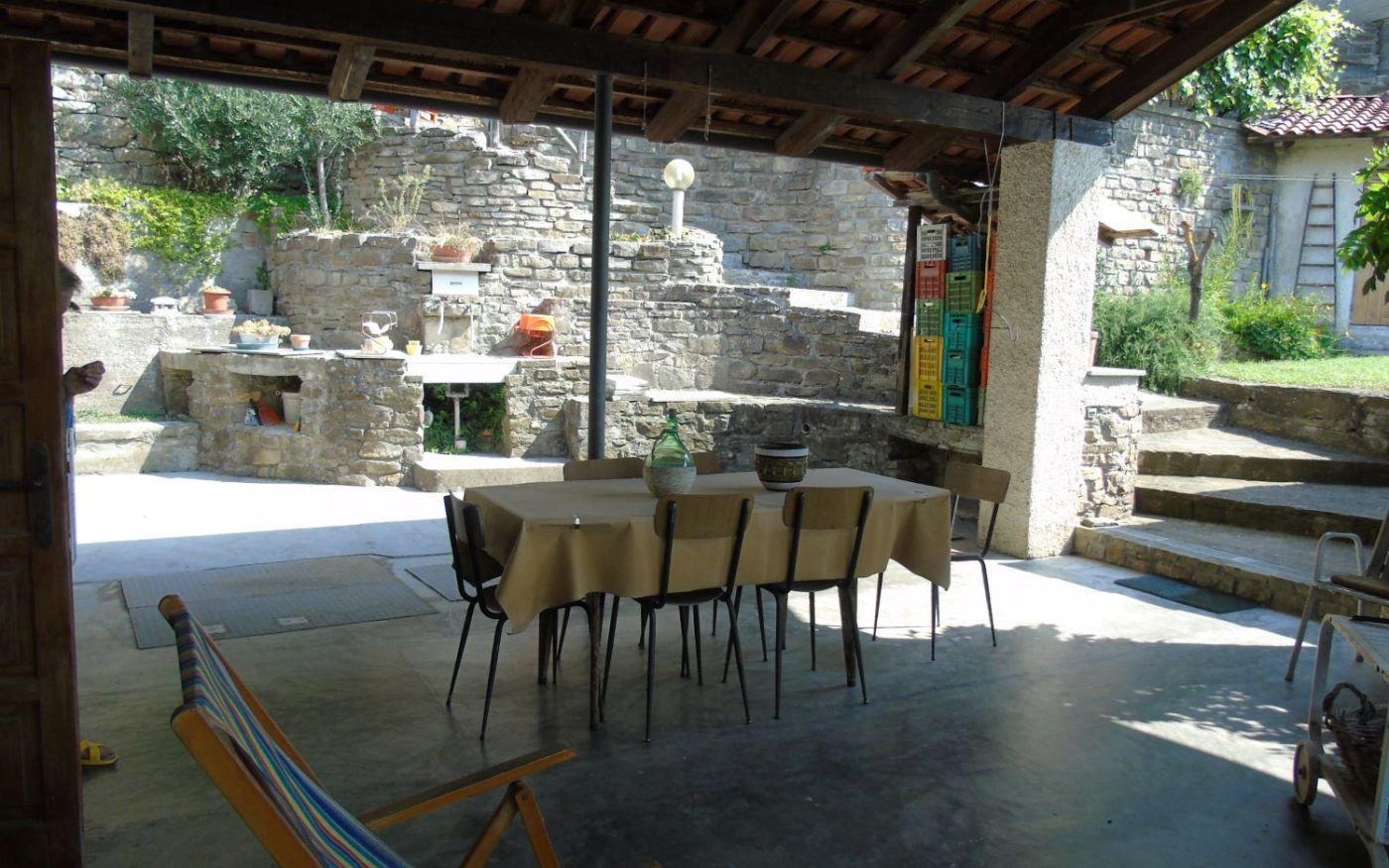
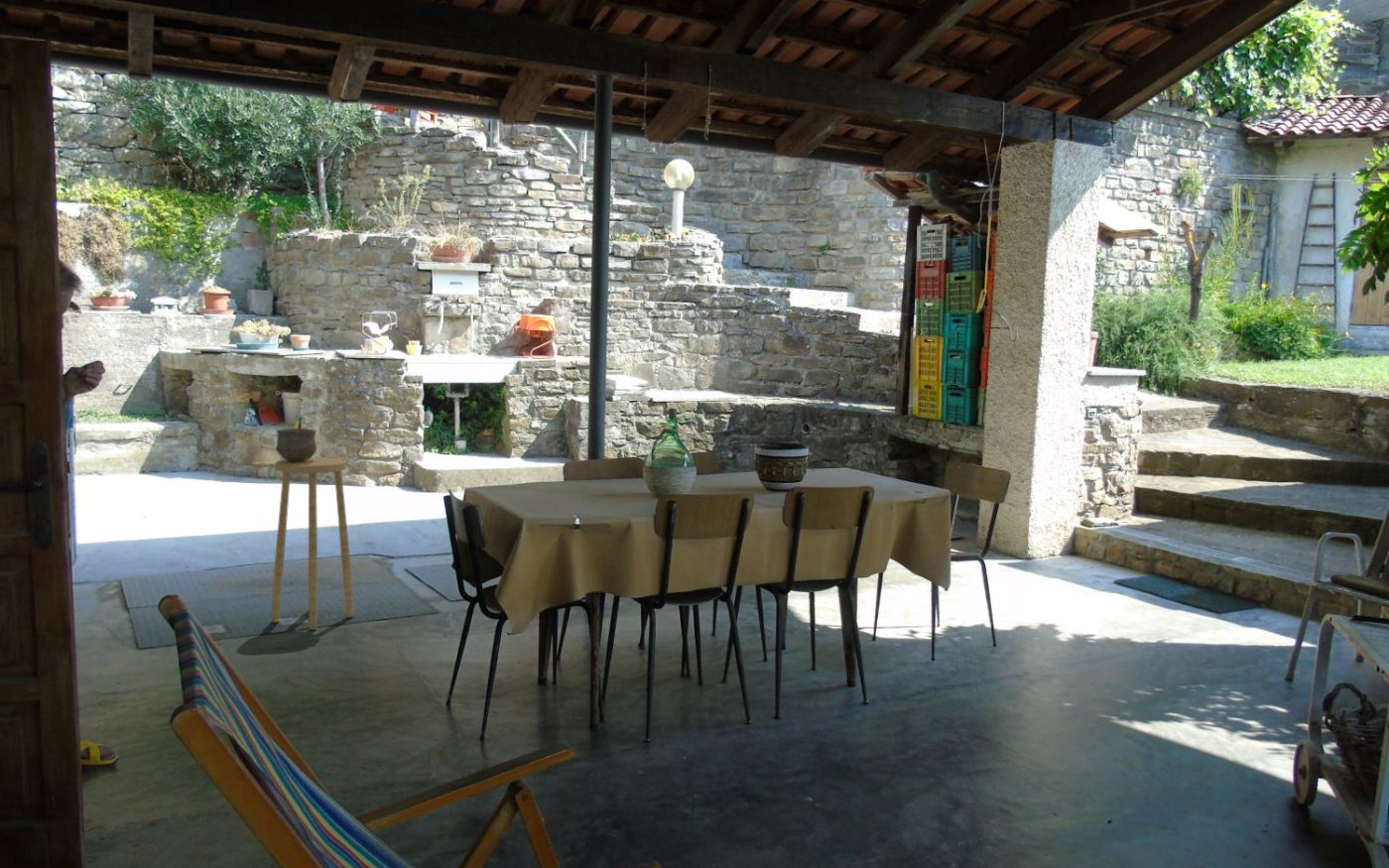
+ stool [271,456,355,631]
+ clay pot [275,428,317,462]
